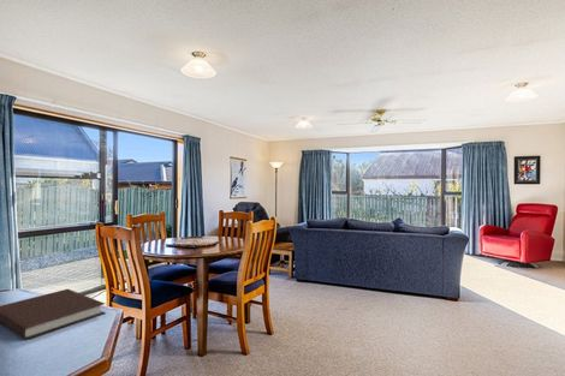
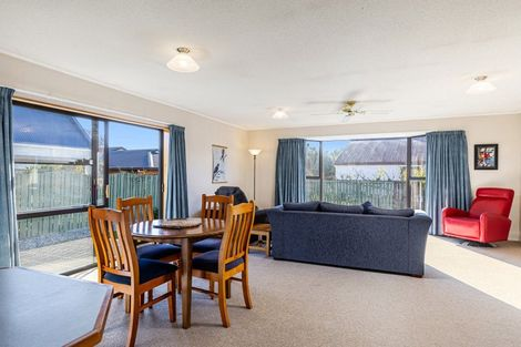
- notebook [0,288,107,340]
